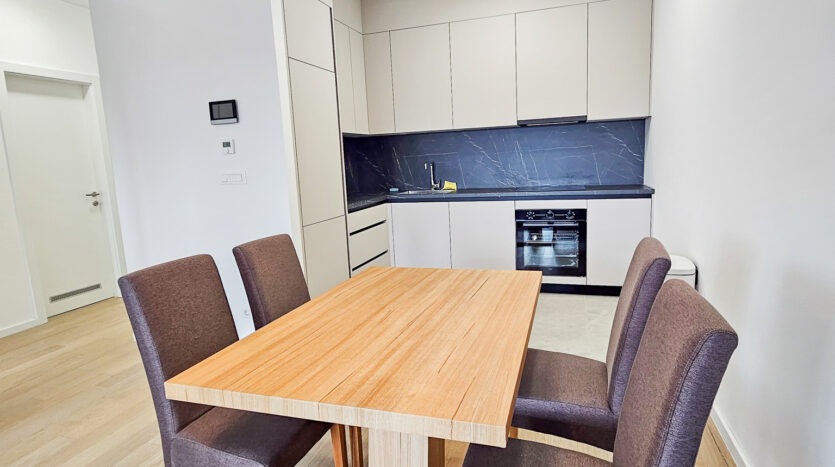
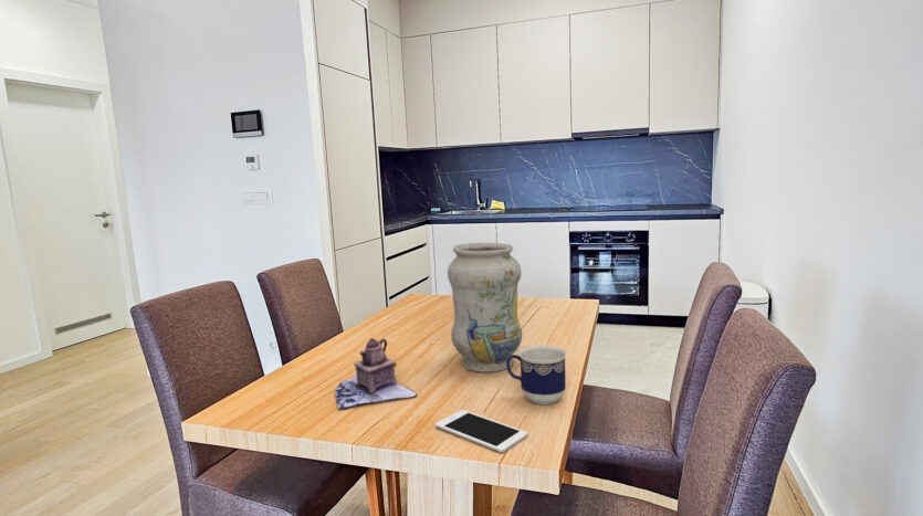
+ cup [506,345,567,406]
+ vase [447,242,523,373]
+ teapot [334,337,418,411]
+ cell phone [434,409,528,453]
